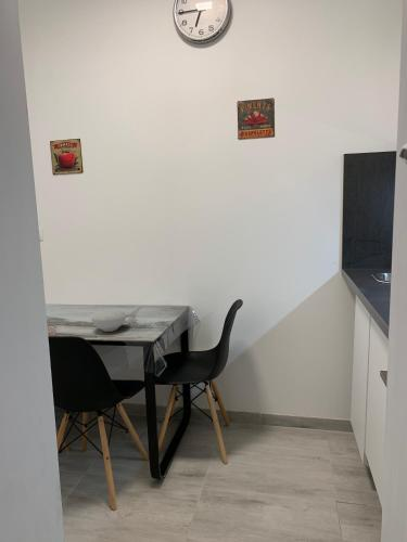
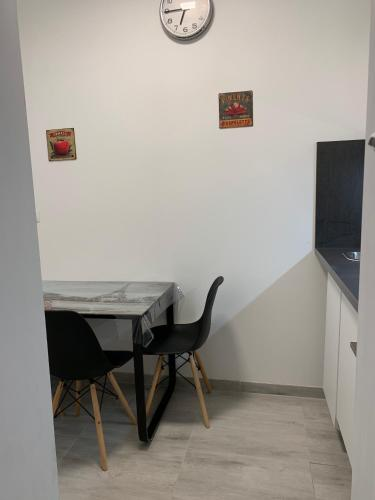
- bowl [90,308,128,333]
